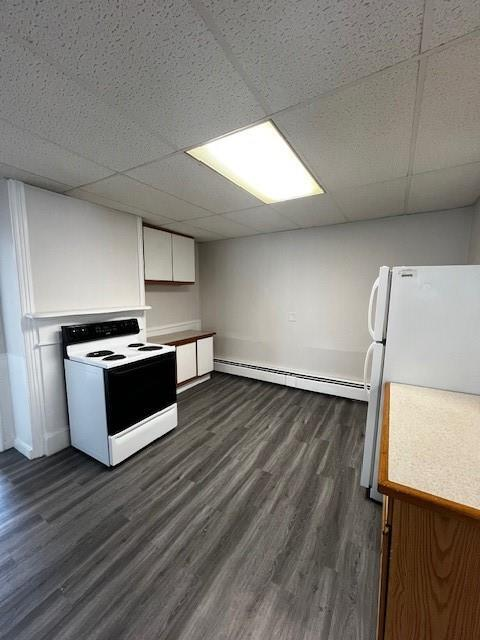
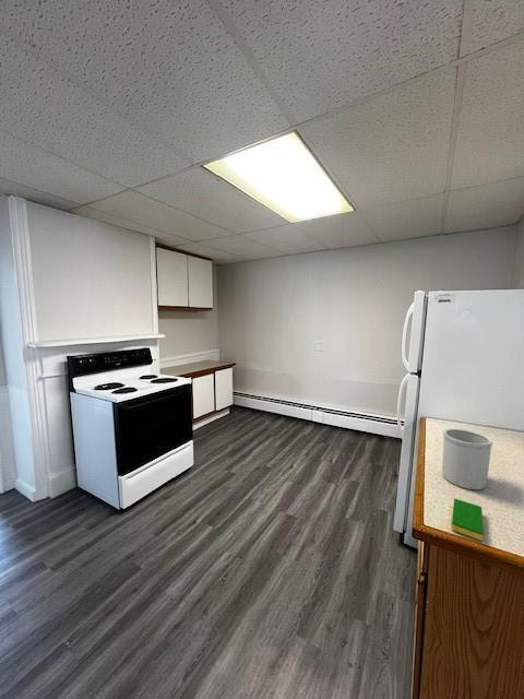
+ dish sponge [451,498,484,542]
+ utensil holder [441,427,493,490]
